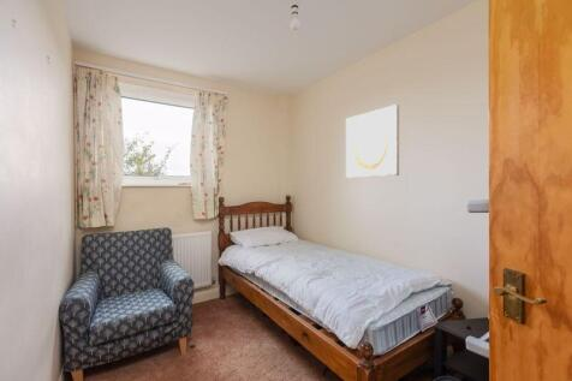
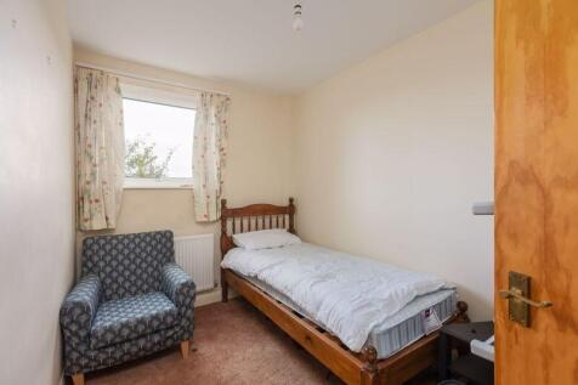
- wall art [345,103,400,178]
